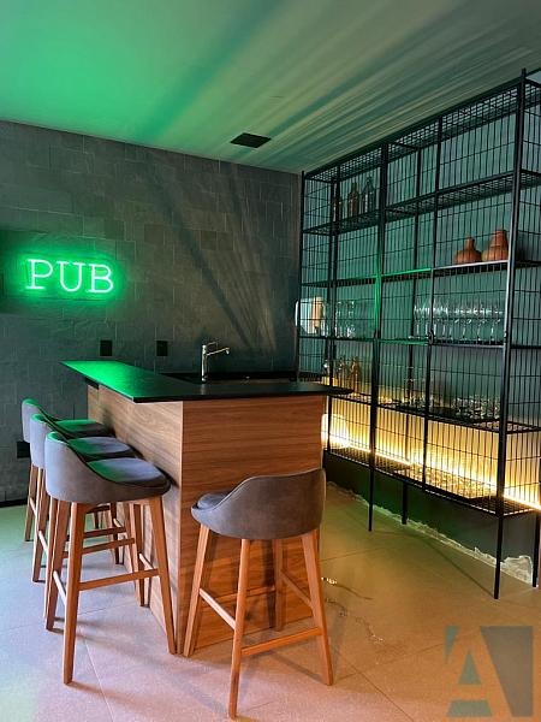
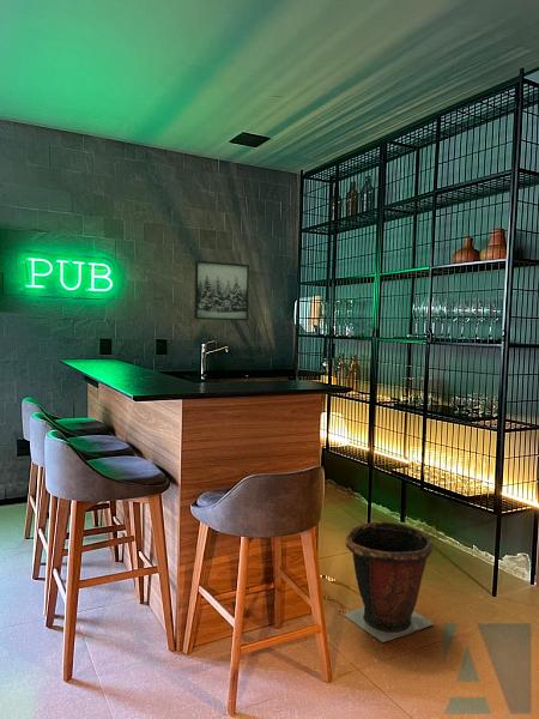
+ wall art [193,260,250,321]
+ waste bin [344,520,436,644]
